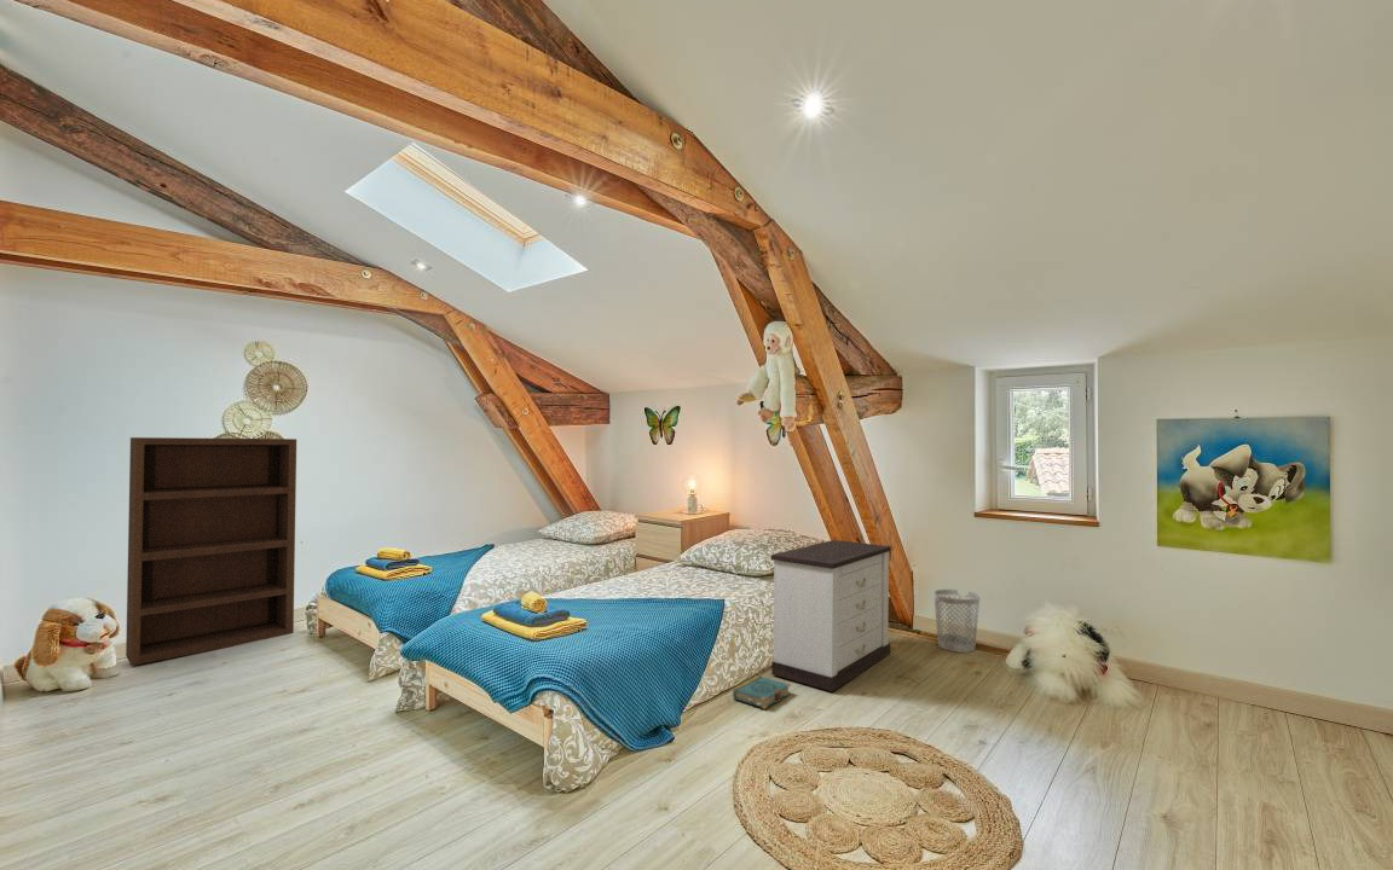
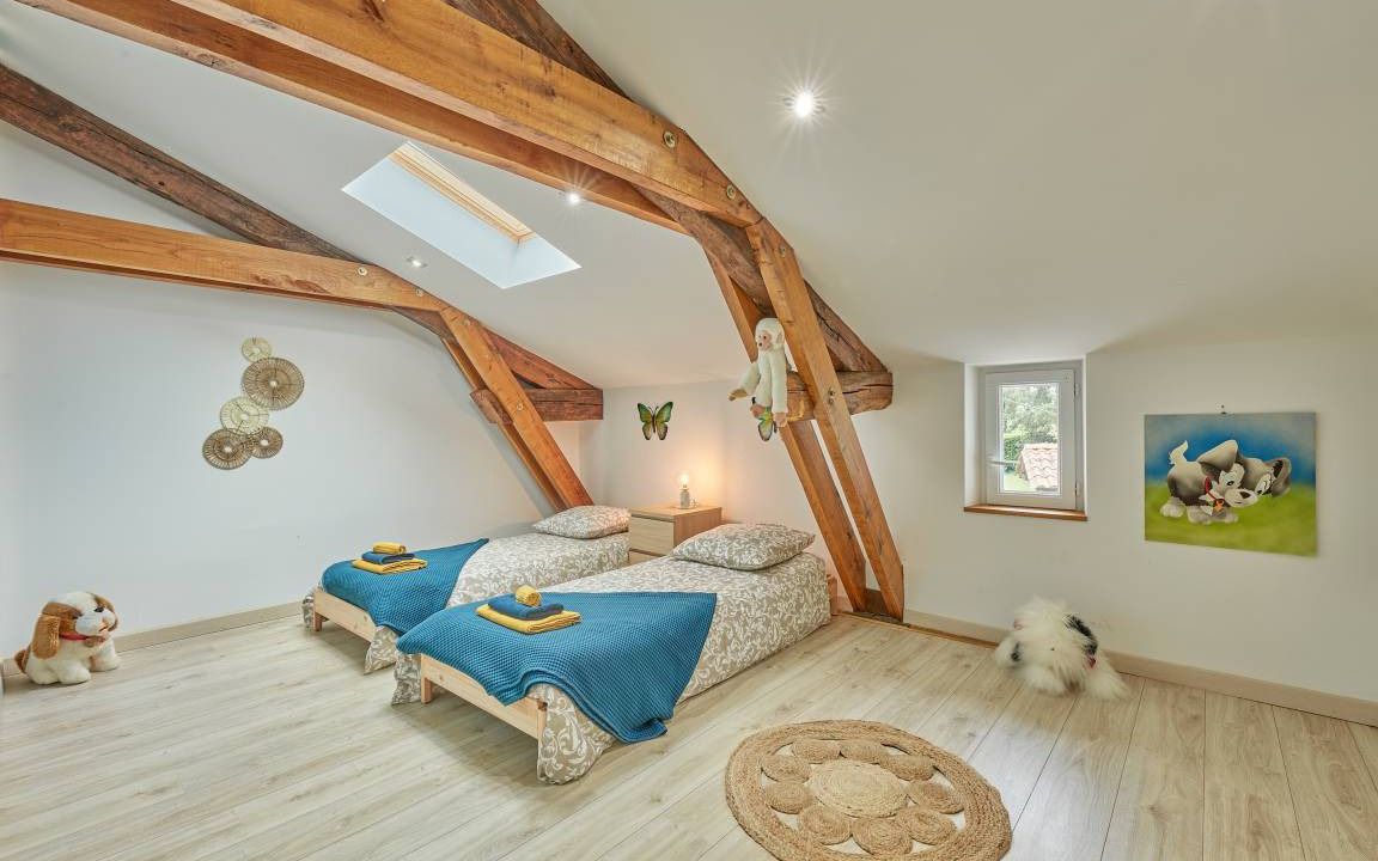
- nightstand [770,539,892,692]
- bookcase [125,436,297,667]
- wastebasket [932,588,981,654]
- book [732,674,792,710]
